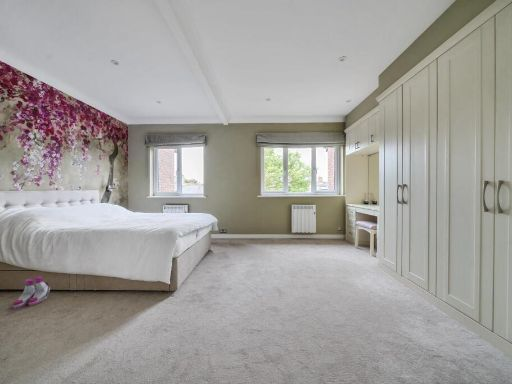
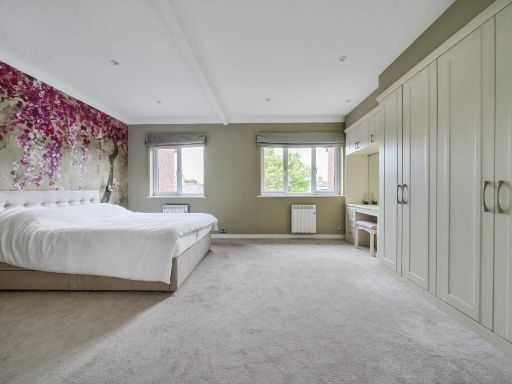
- boots [12,275,51,310]
